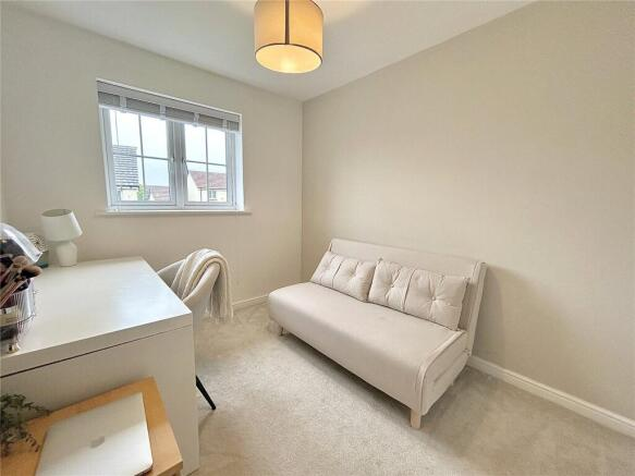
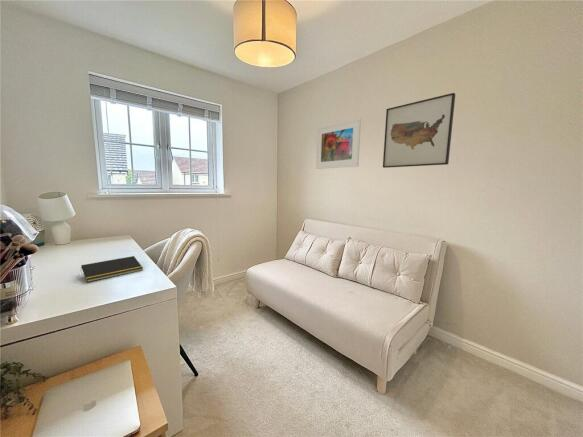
+ notepad [80,255,144,283]
+ wall art [382,92,456,169]
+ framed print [315,117,362,170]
